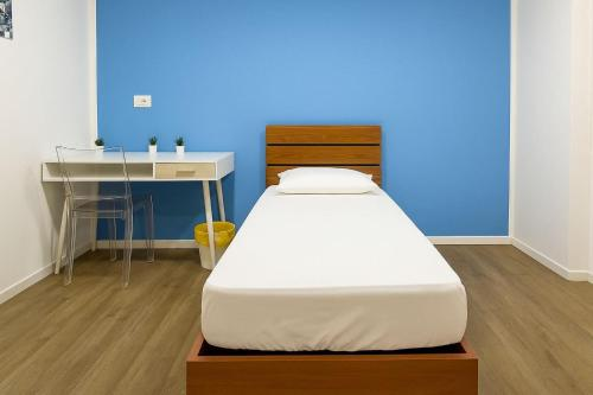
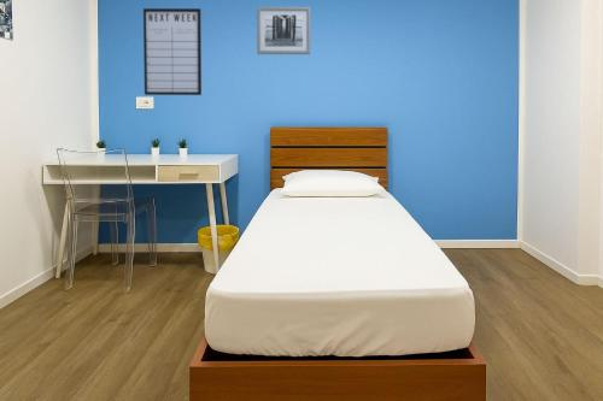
+ wall art [256,6,312,55]
+ writing board [142,7,203,96]
